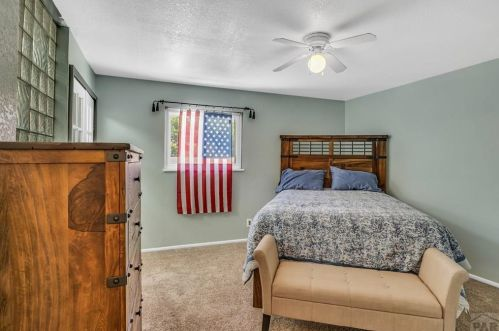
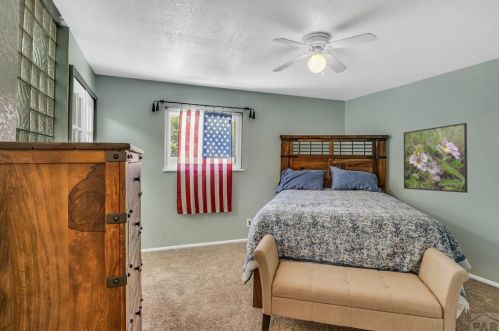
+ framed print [403,122,468,194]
